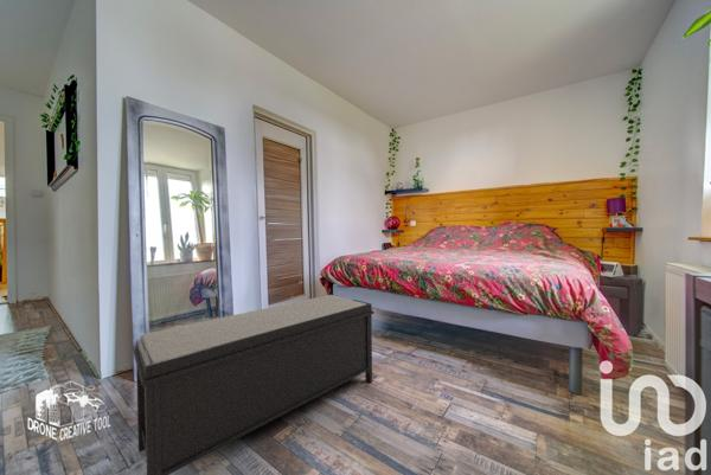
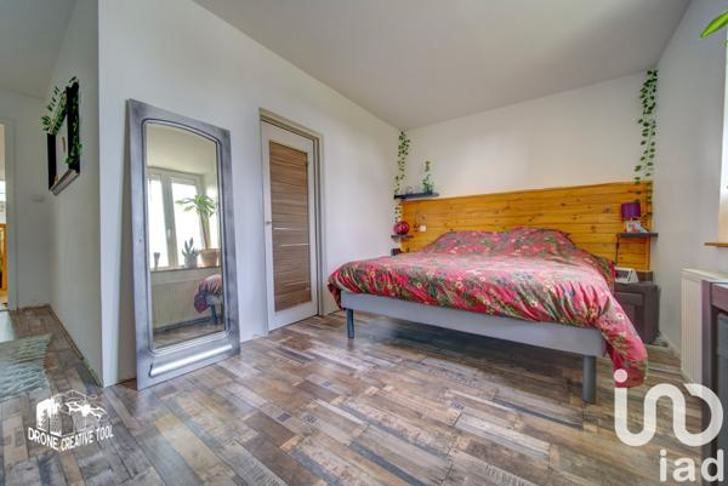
- bench [132,294,374,475]
